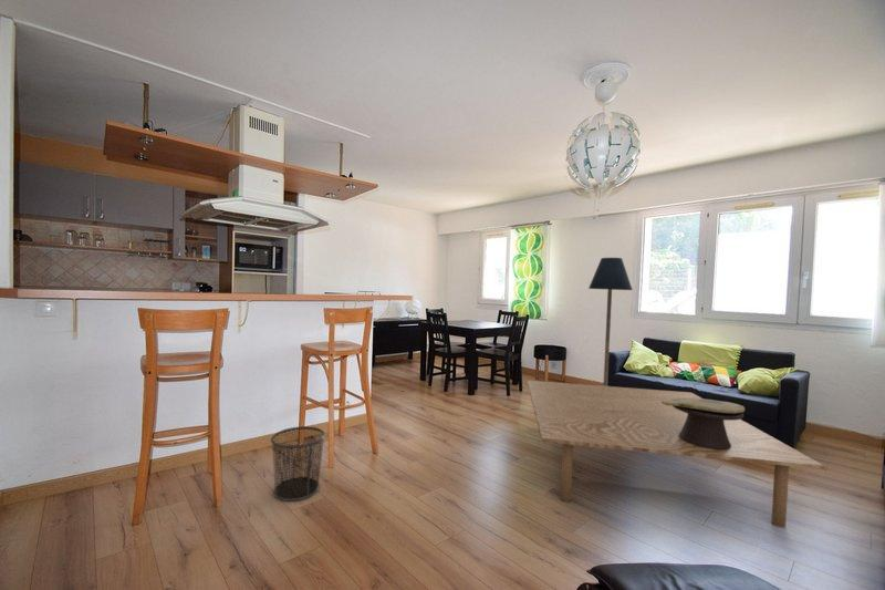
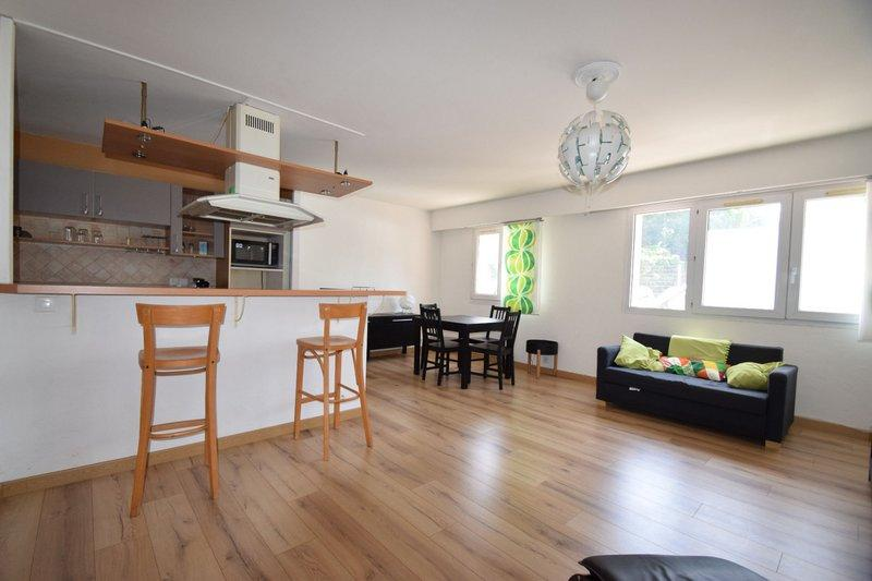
- waste bin [270,425,326,503]
- coffee table [527,380,825,529]
- decorative bowl [662,397,746,449]
- floor lamp [587,257,633,386]
